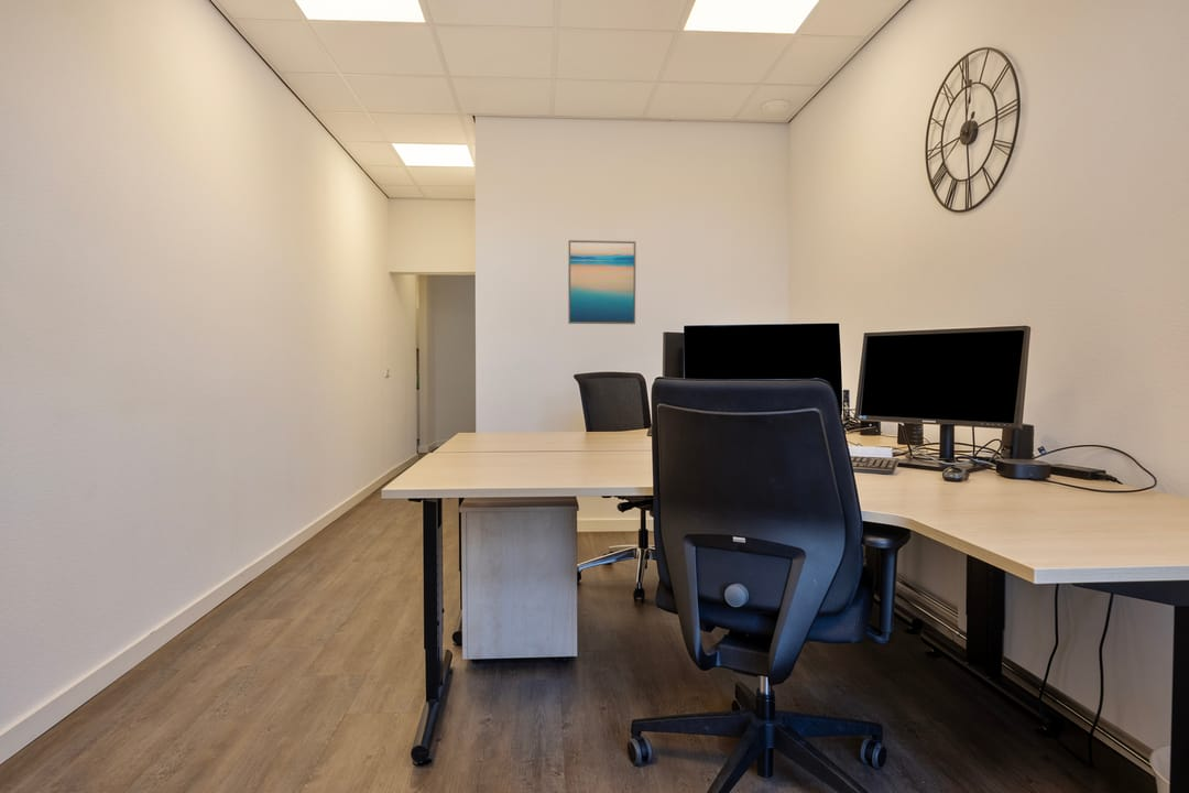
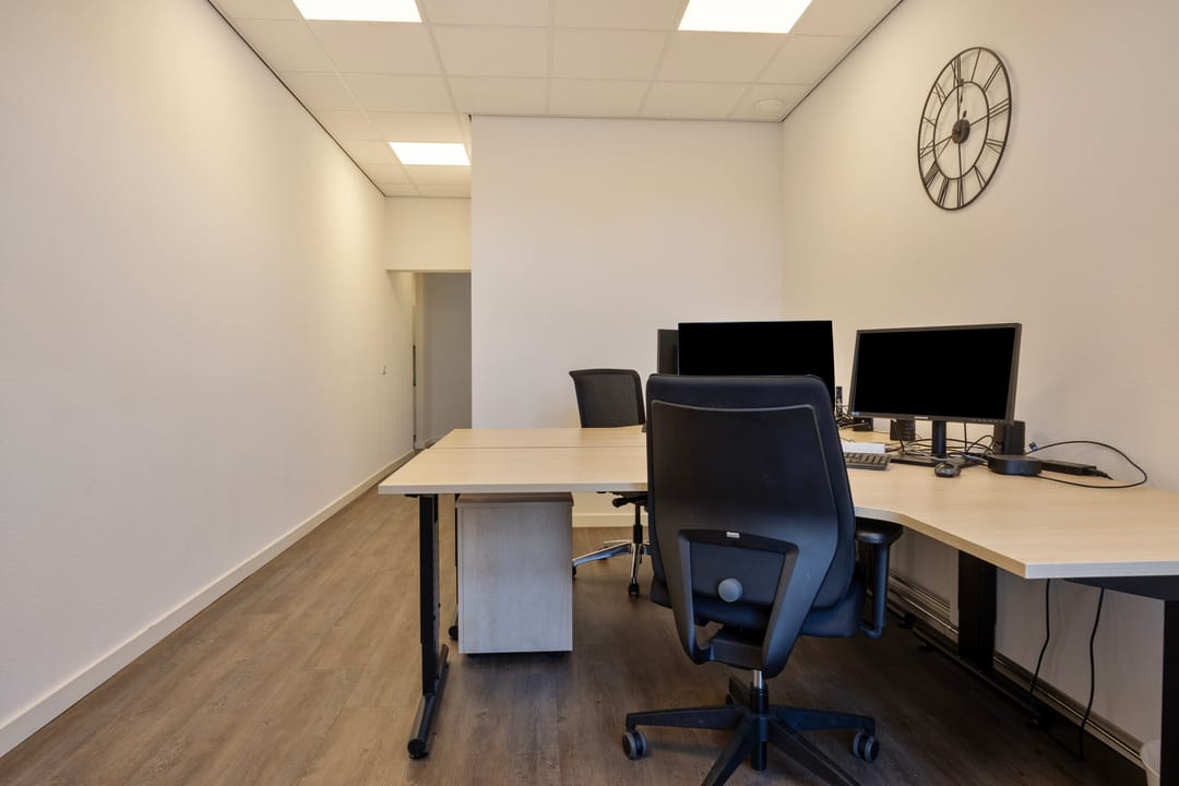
- wall art [567,239,637,325]
